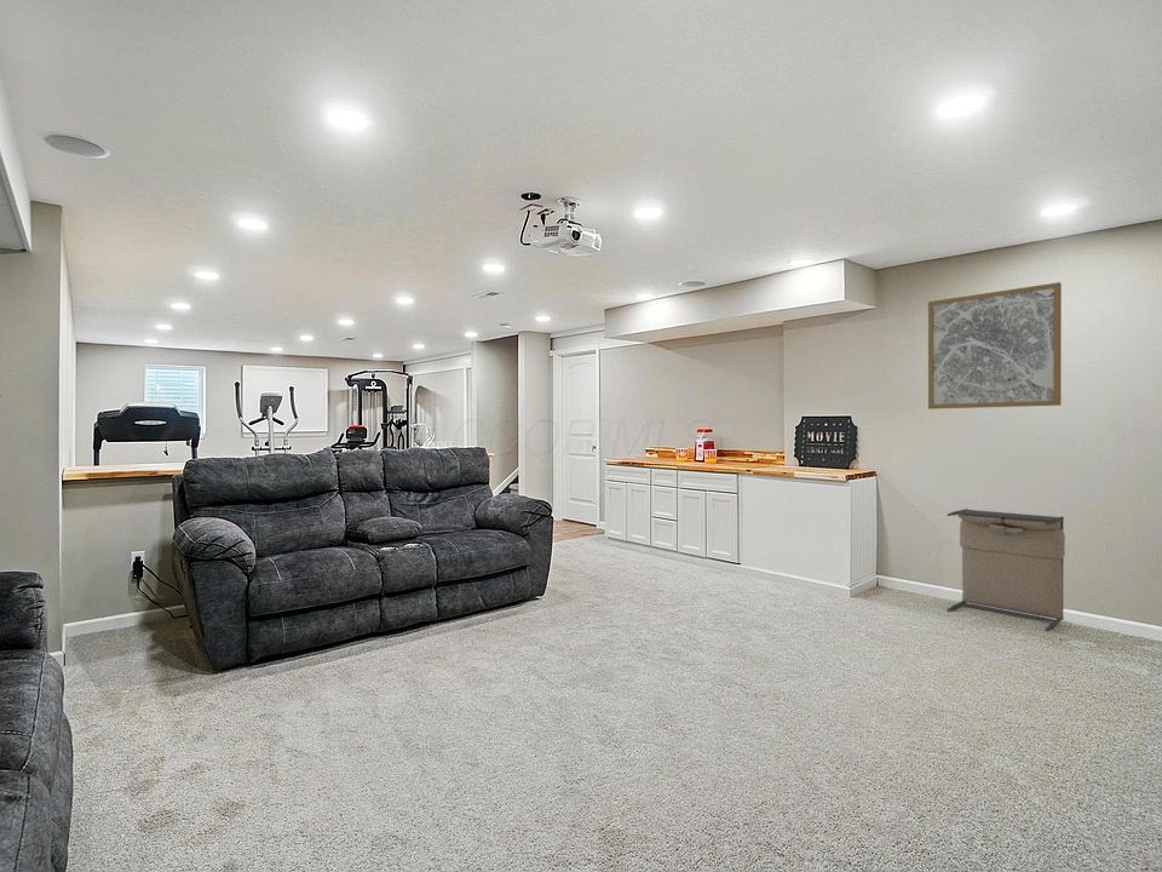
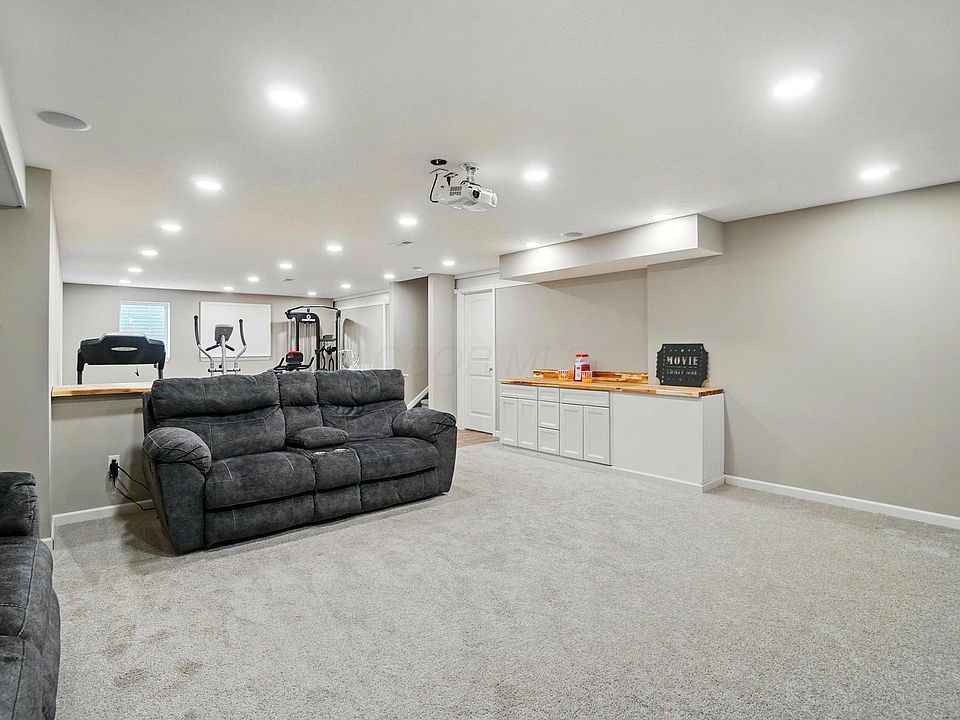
- wall art [927,281,1063,411]
- laundry hamper [947,507,1066,632]
